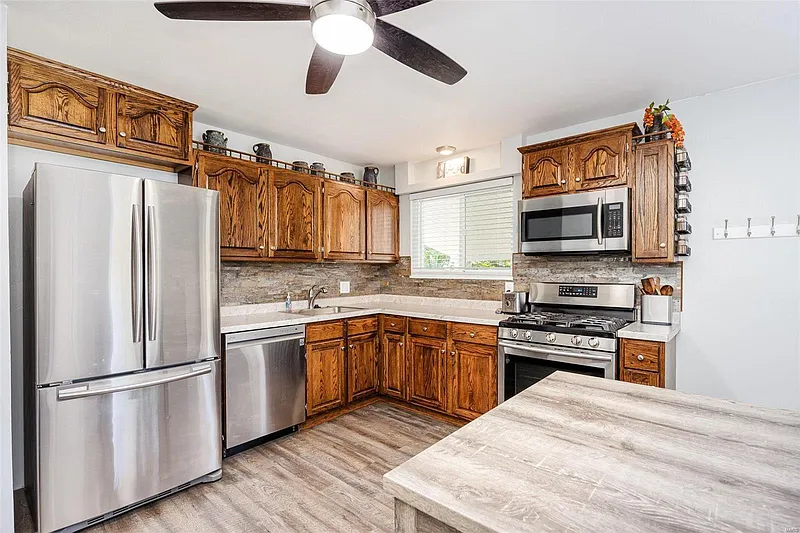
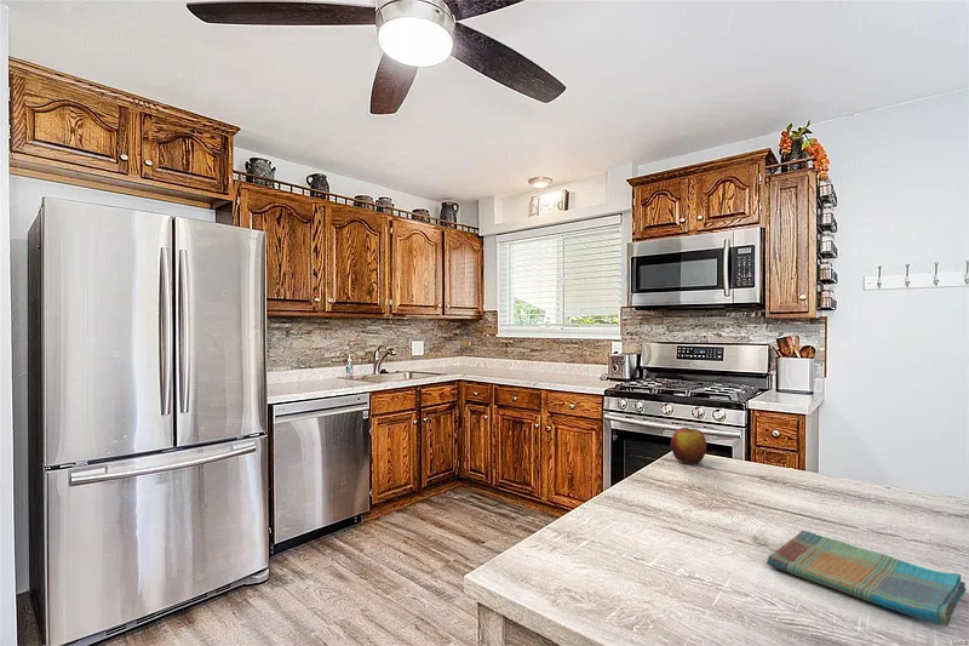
+ apple [670,427,707,464]
+ dish towel [766,530,968,628]
